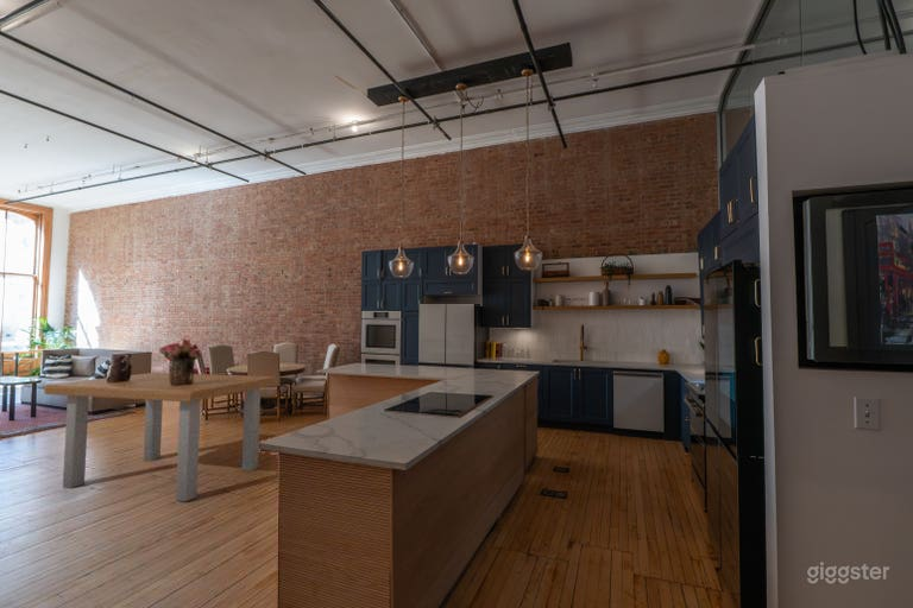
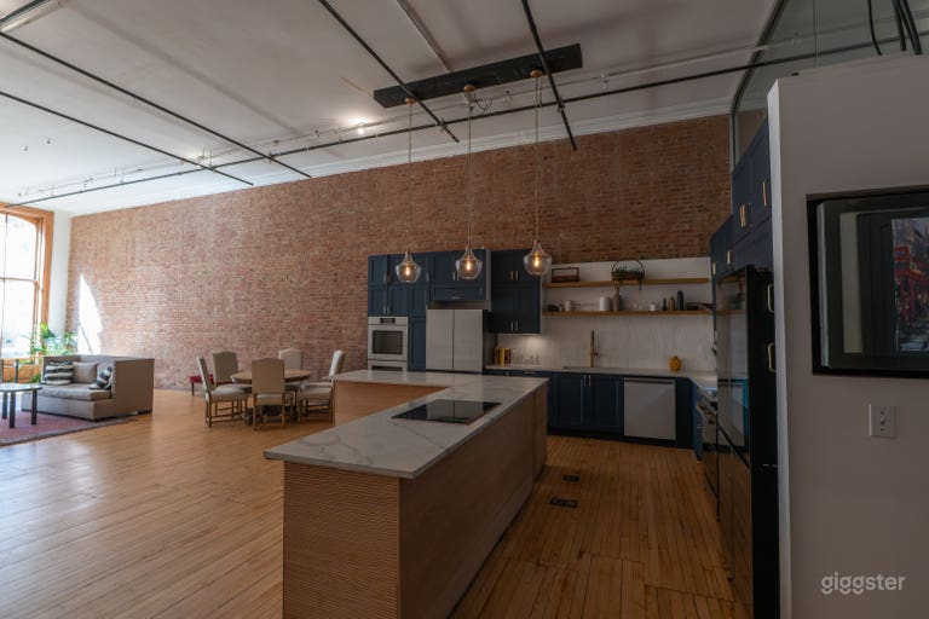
- bouquet [158,337,202,385]
- ceramic vessel [107,353,133,382]
- dining table [43,372,278,502]
